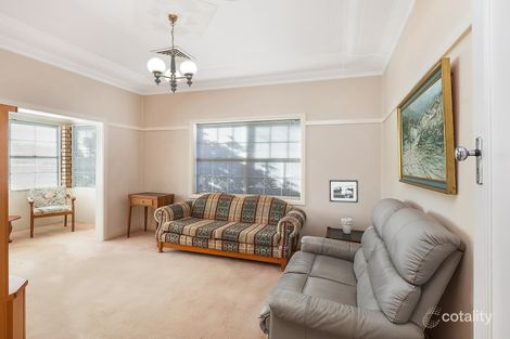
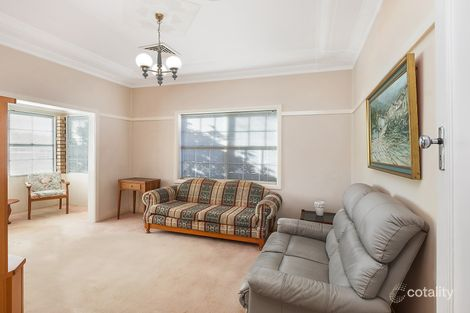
- picture frame [329,179,359,204]
